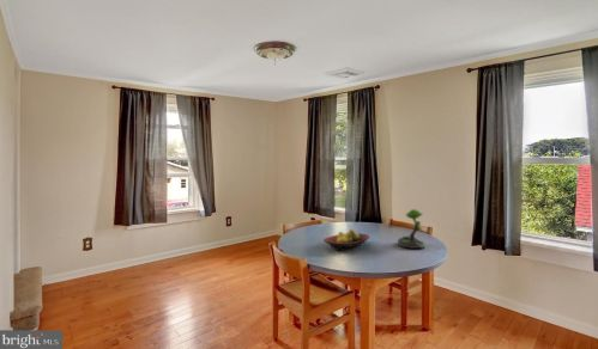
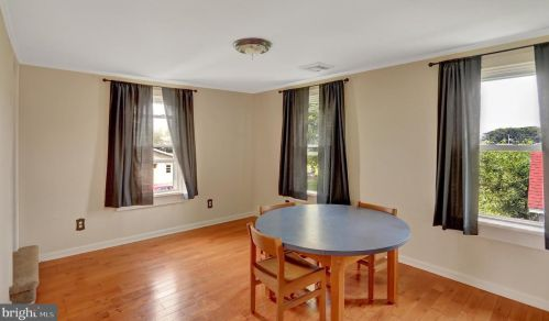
- fruit bowl [322,228,370,251]
- plant [397,208,427,250]
